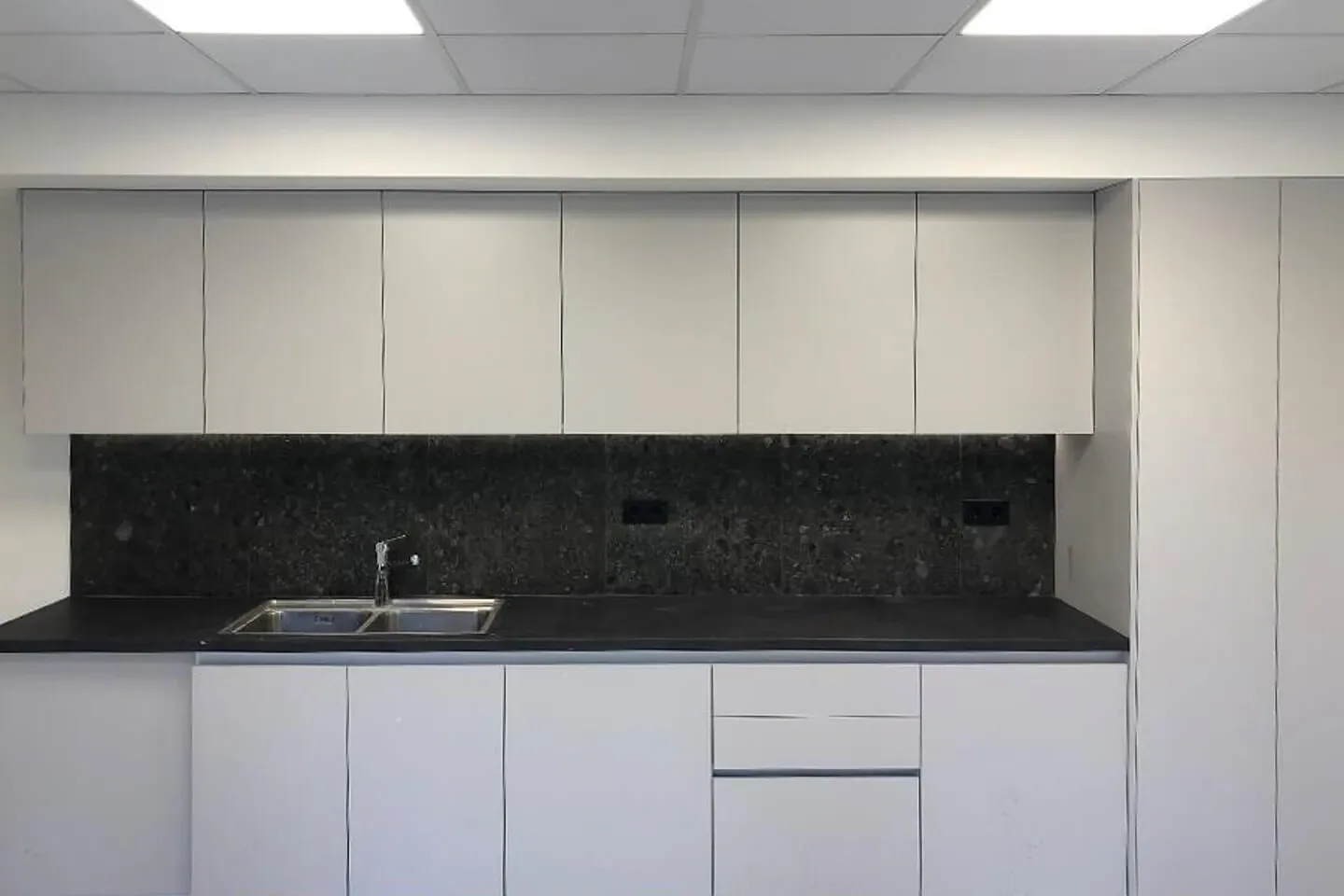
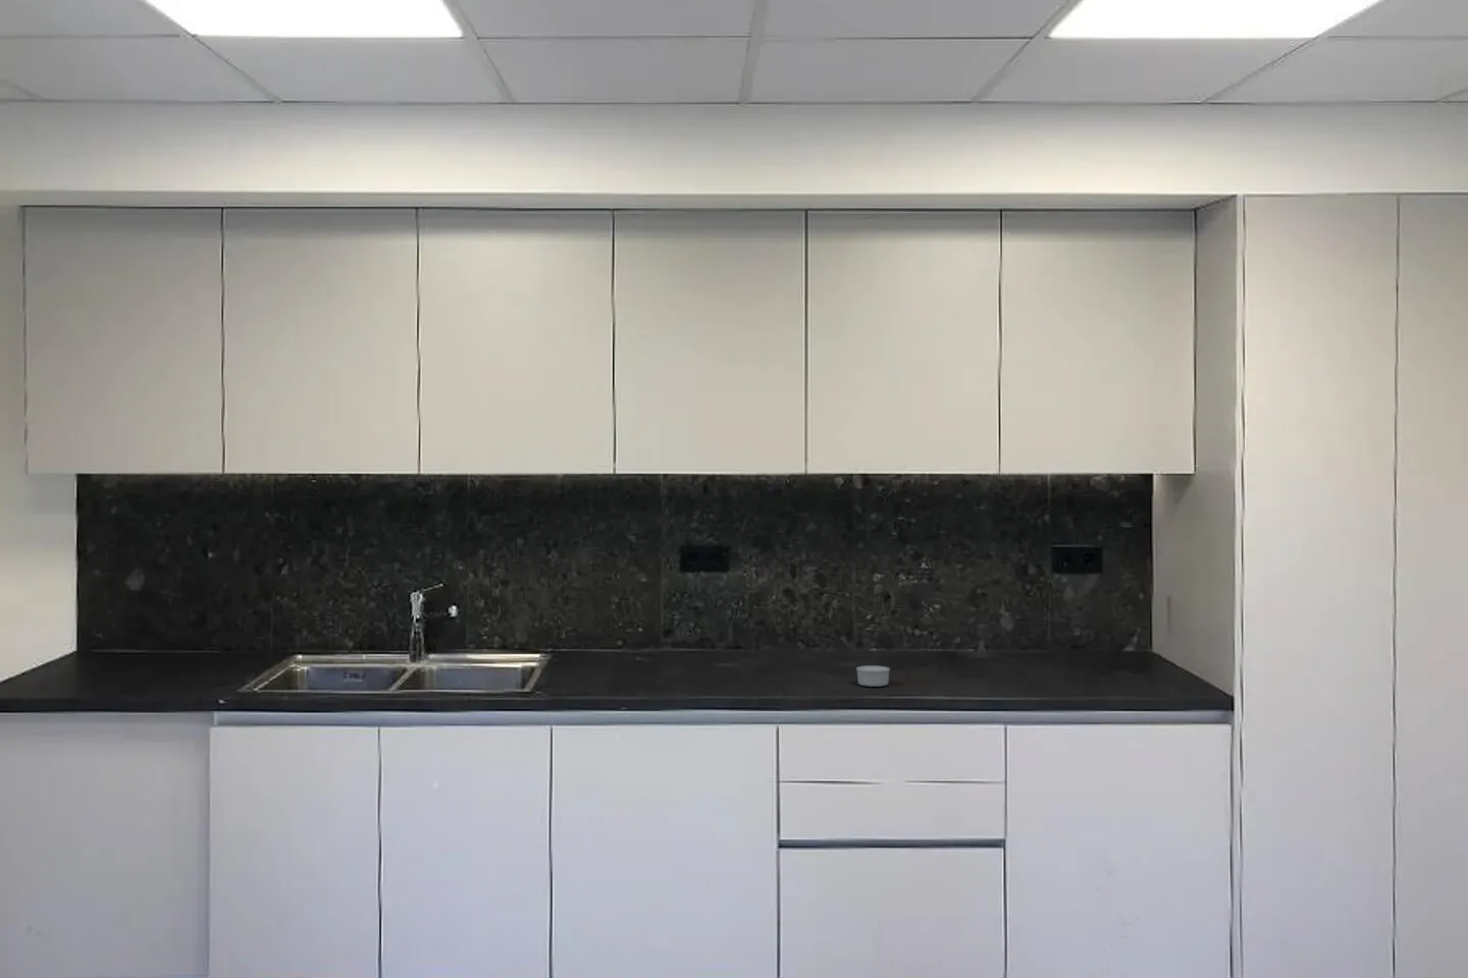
+ ramekin [855,665,891,688]
